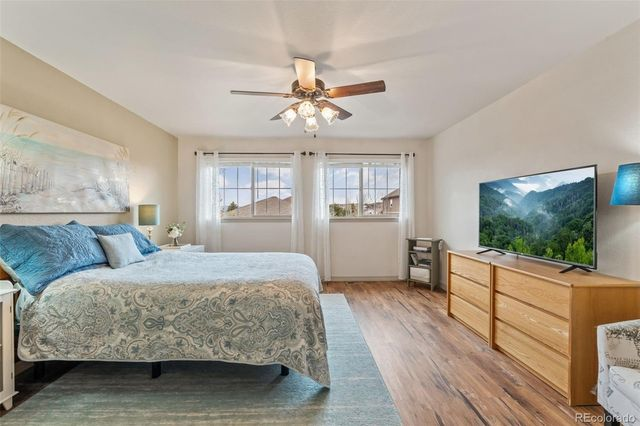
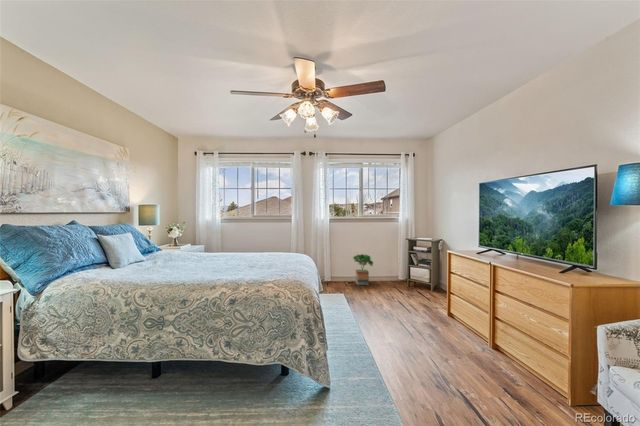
+ potted tree [352,253,374,286]
